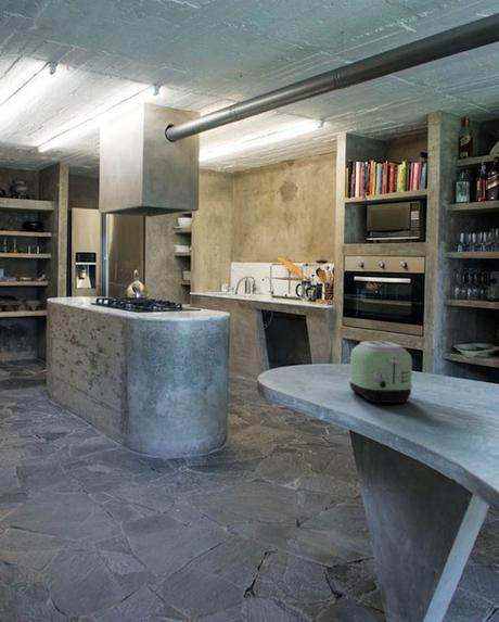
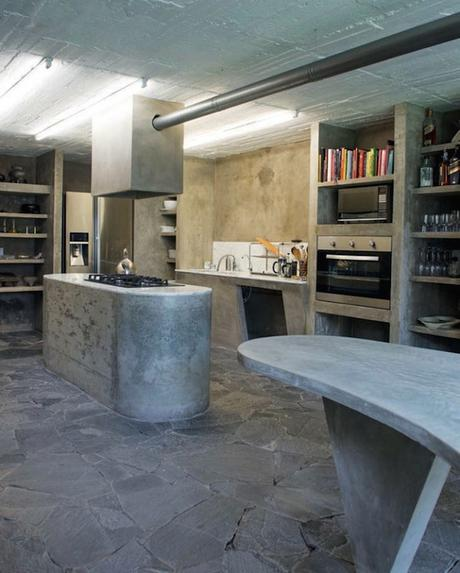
- toaster [347,340,413,404]
